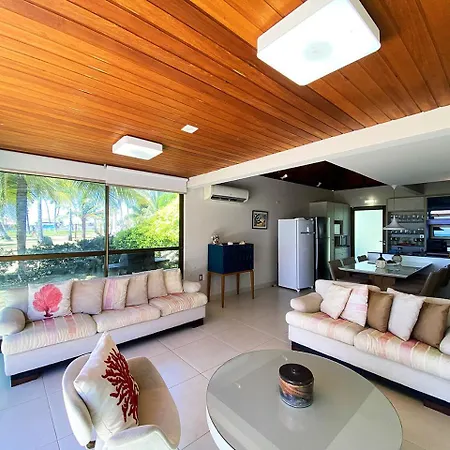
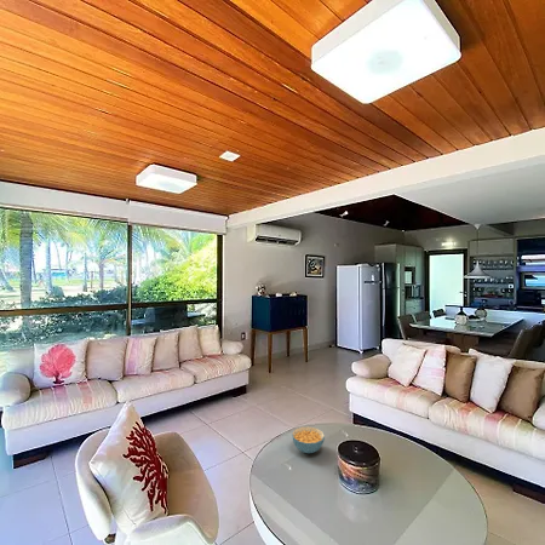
+ cereal bowl [291,425,326,454]
